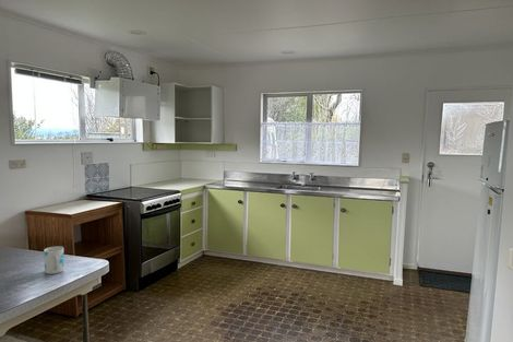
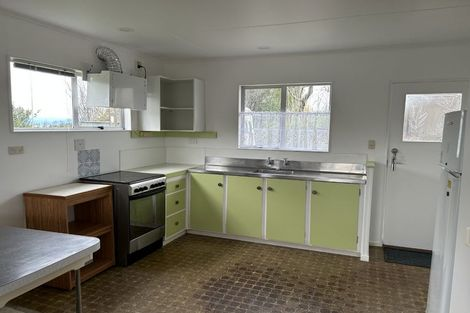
- mug [43,246,65,275]
